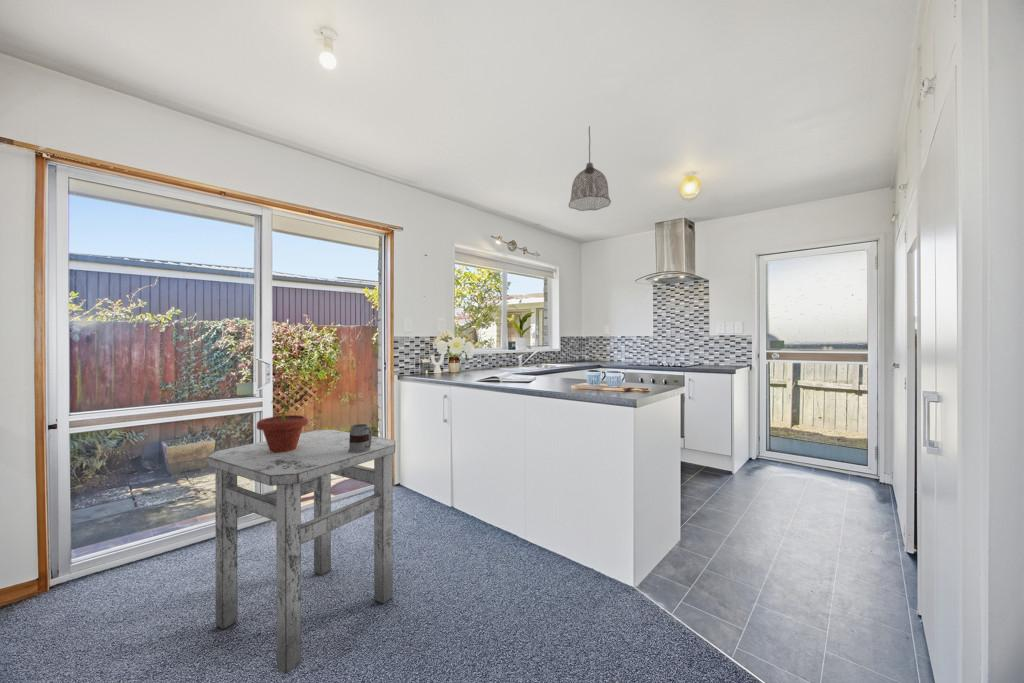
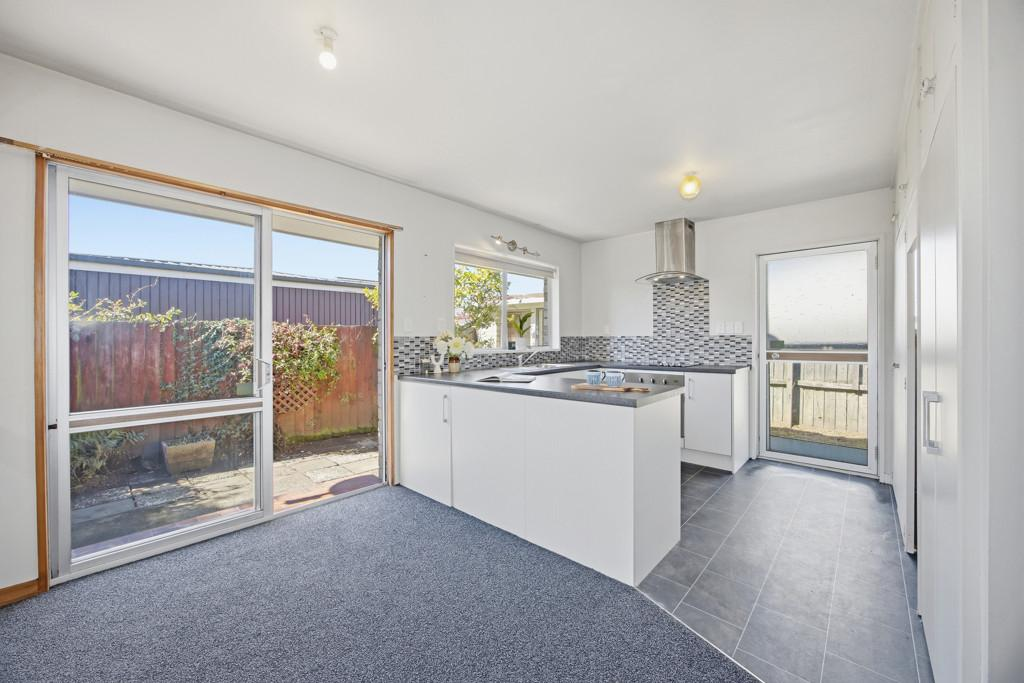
- pendant lamp [568,125,612,212]
- mug [348,423,373,453]
- side table [206,429,397,675]
- potted plant [256,377,311,453]
